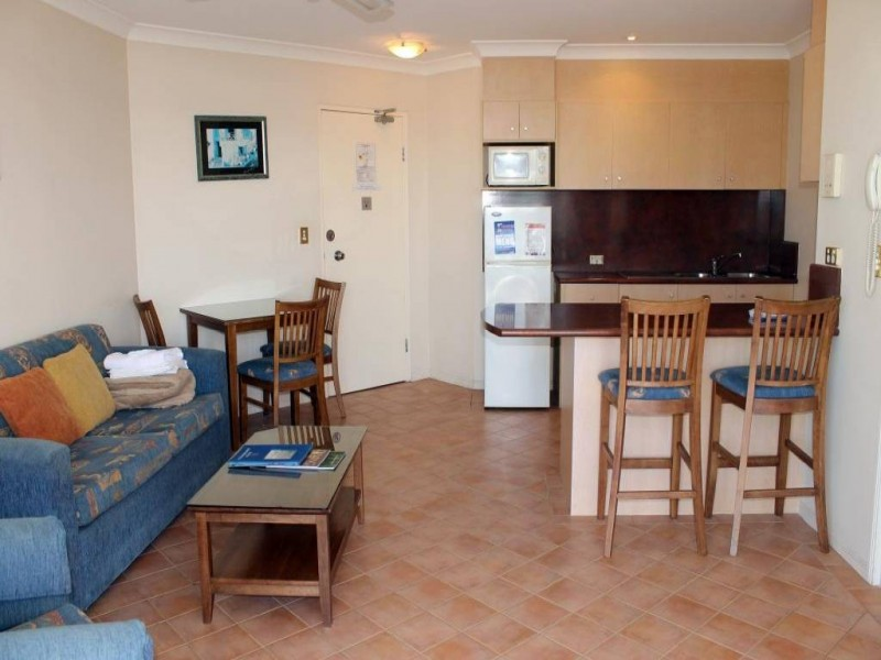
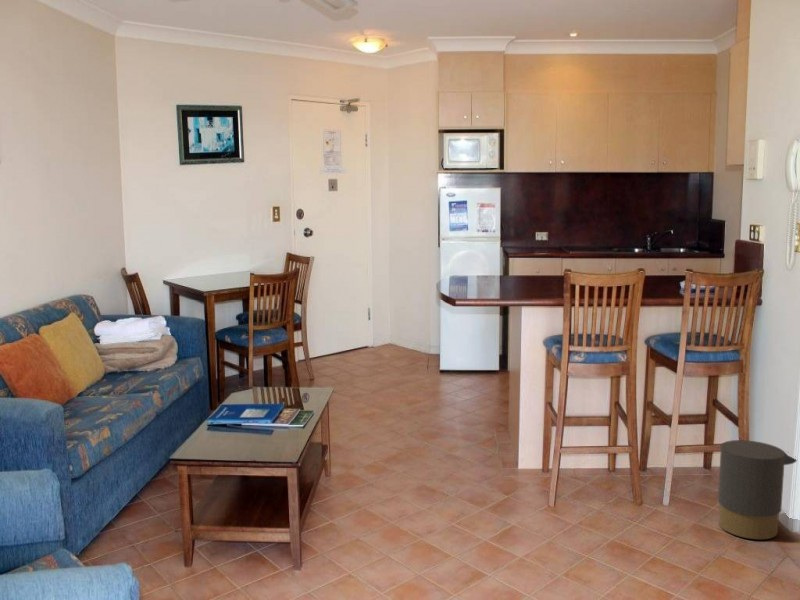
+ trash can [717,439,798,540]
